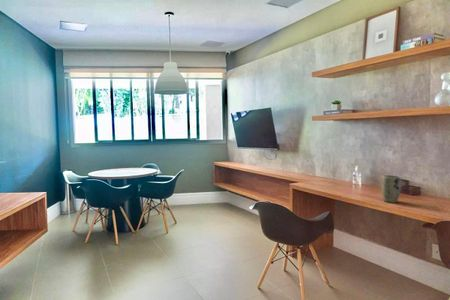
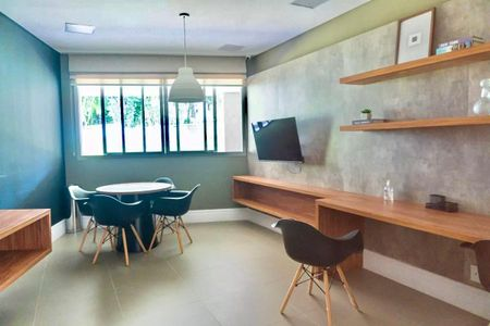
- plant pot [381,174,402,204]
